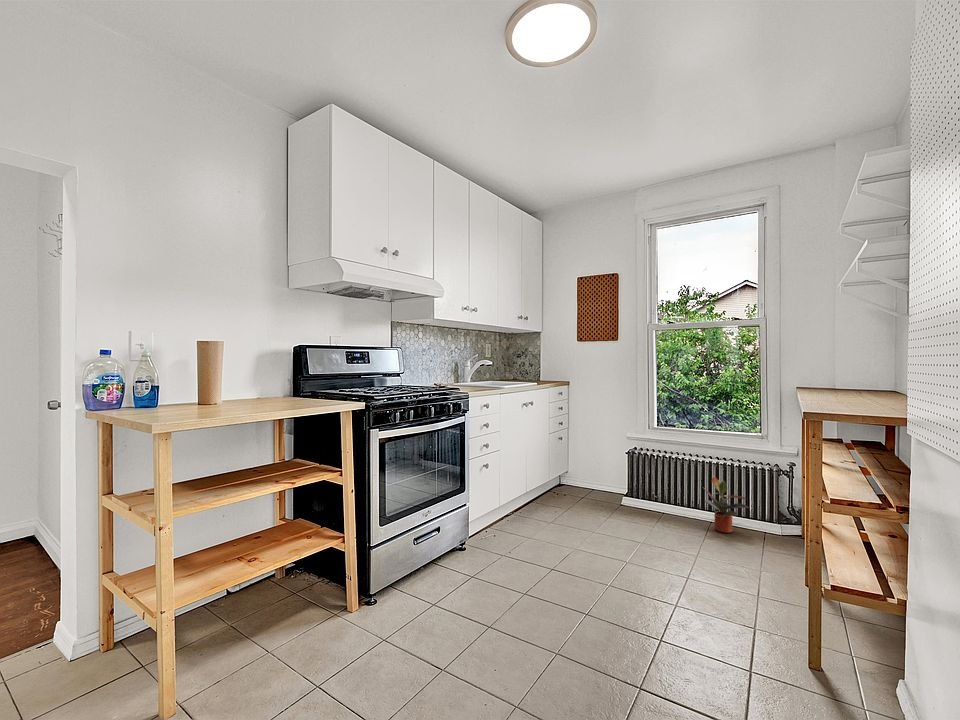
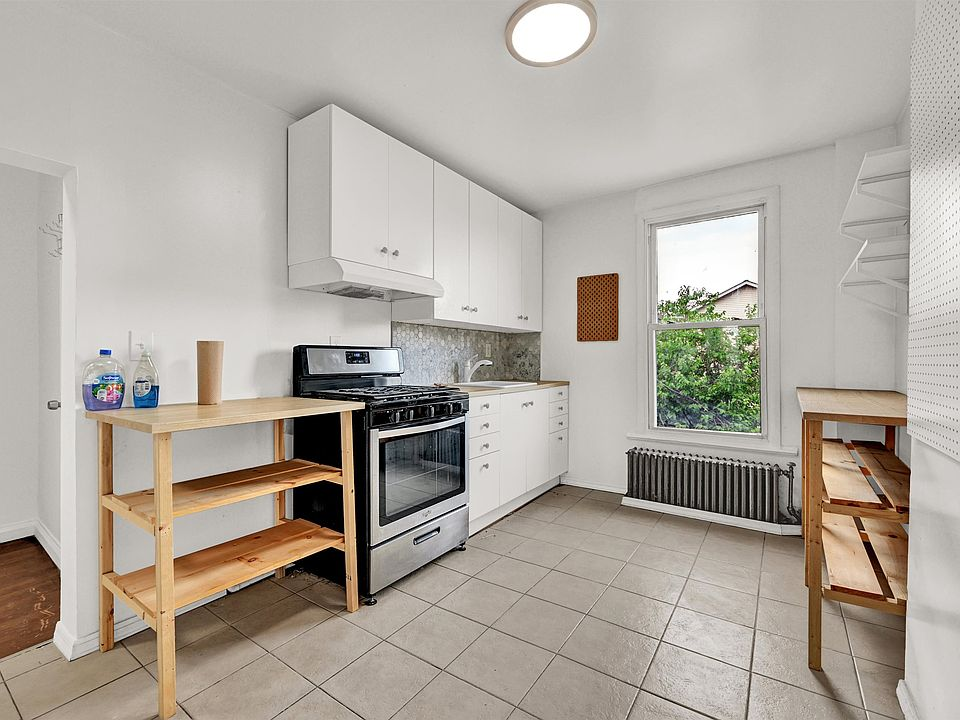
- potted plant [703,475,750,534]
